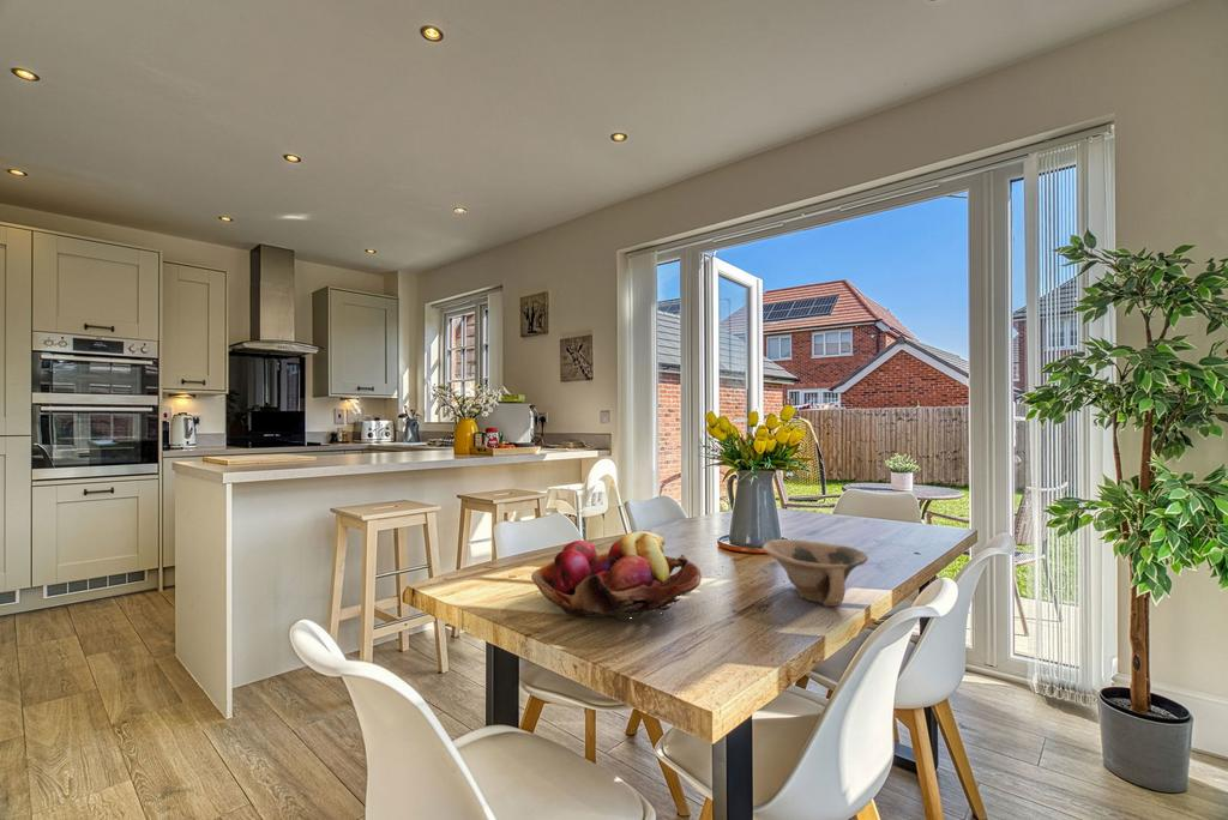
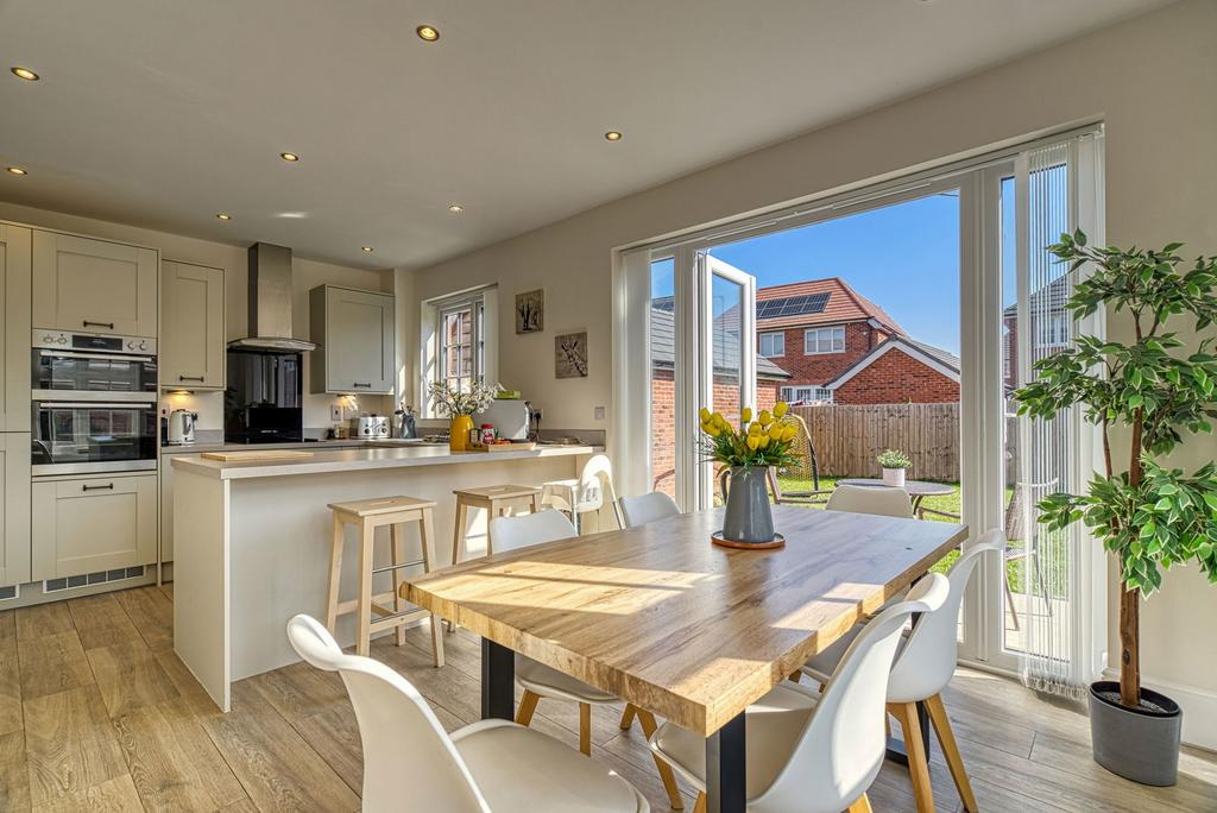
- fruit basket [530,530,703,620]
- bowl [762,538,869,608]
